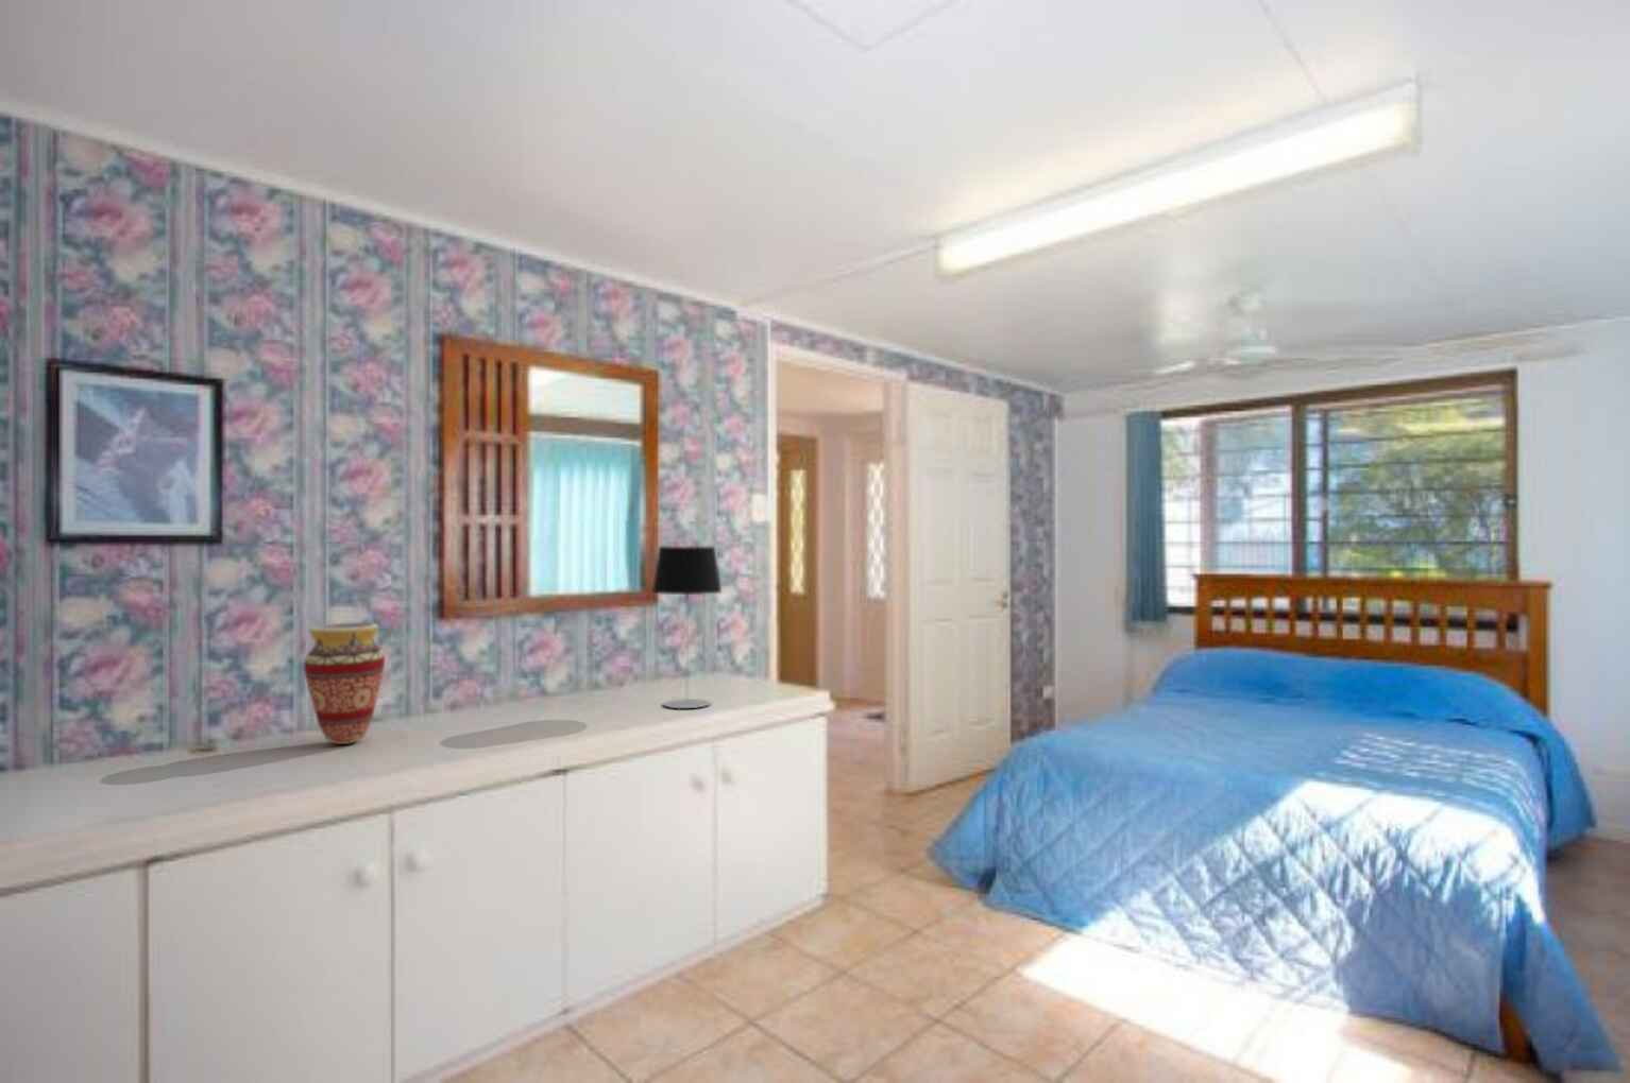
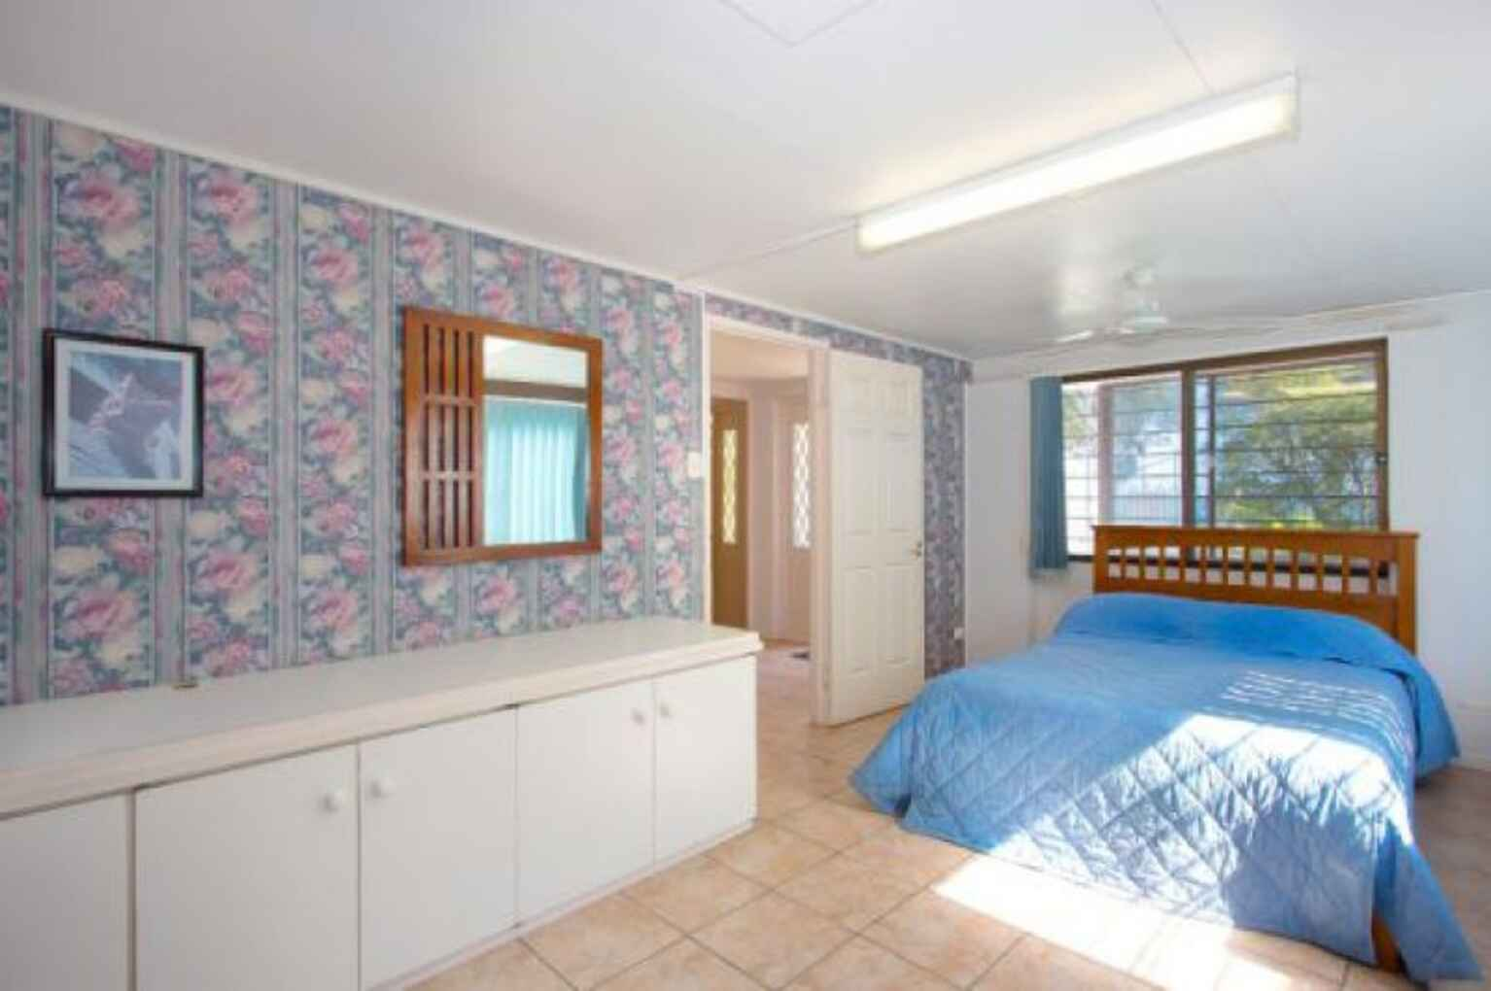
- vase [302,621,386,746]
- table lamp [652,546,723,711]
